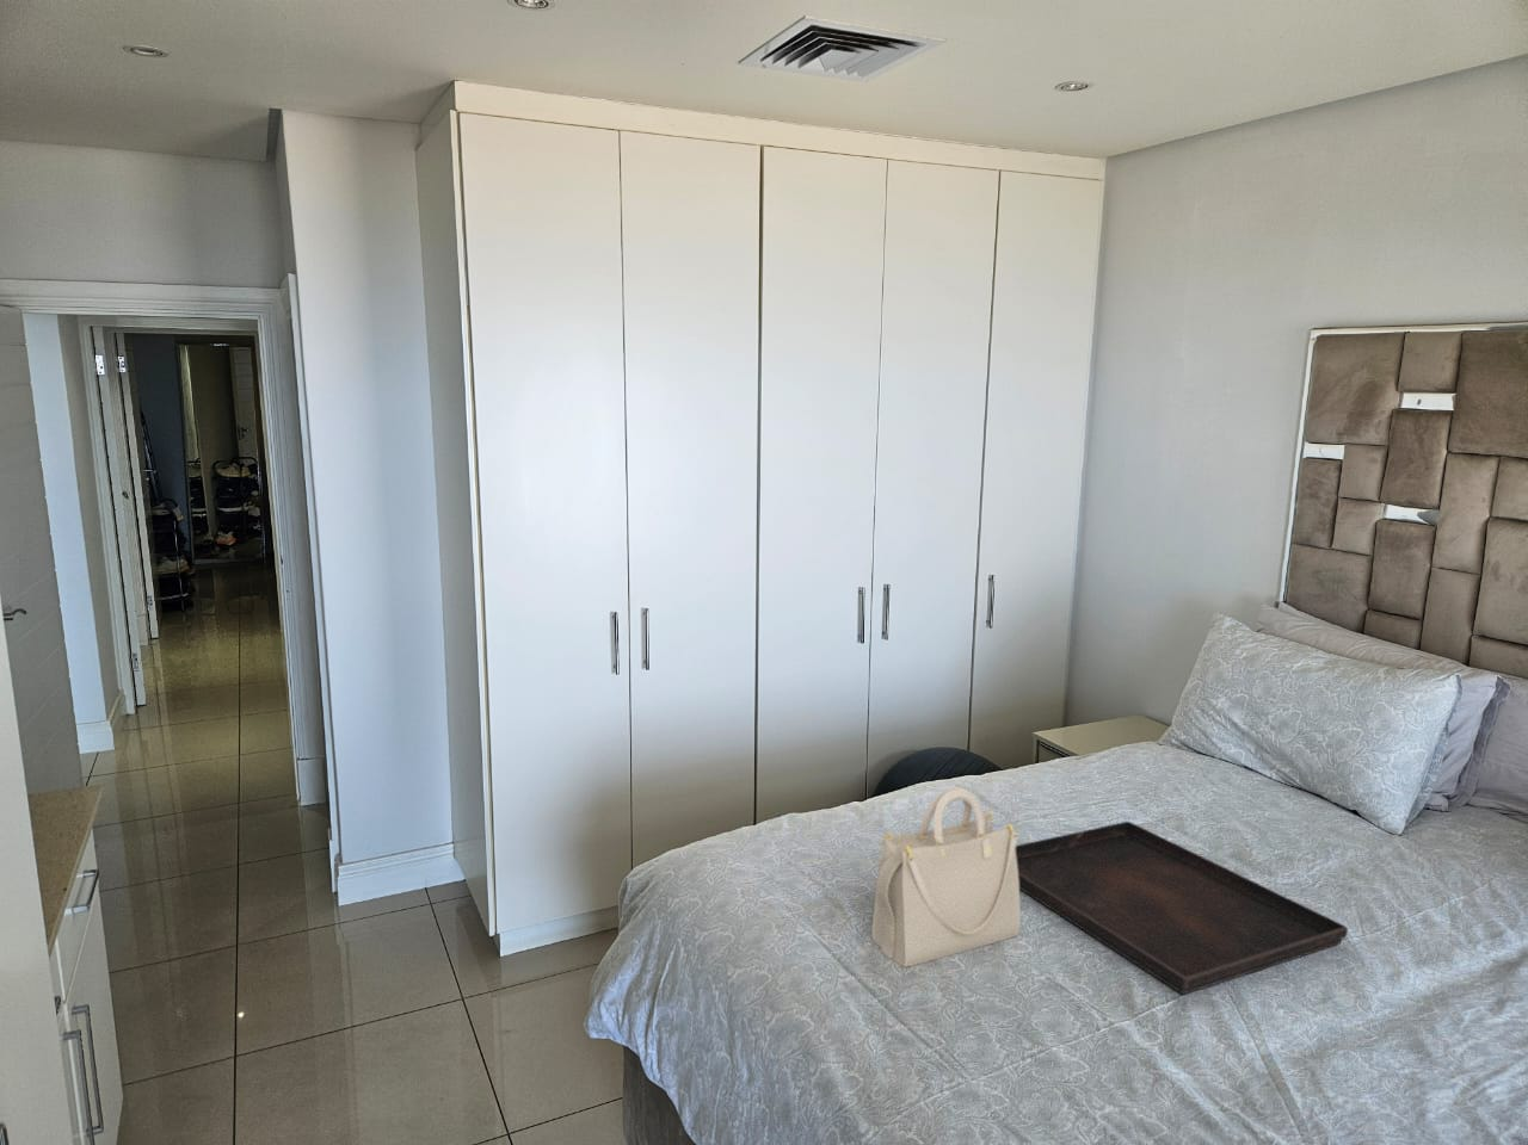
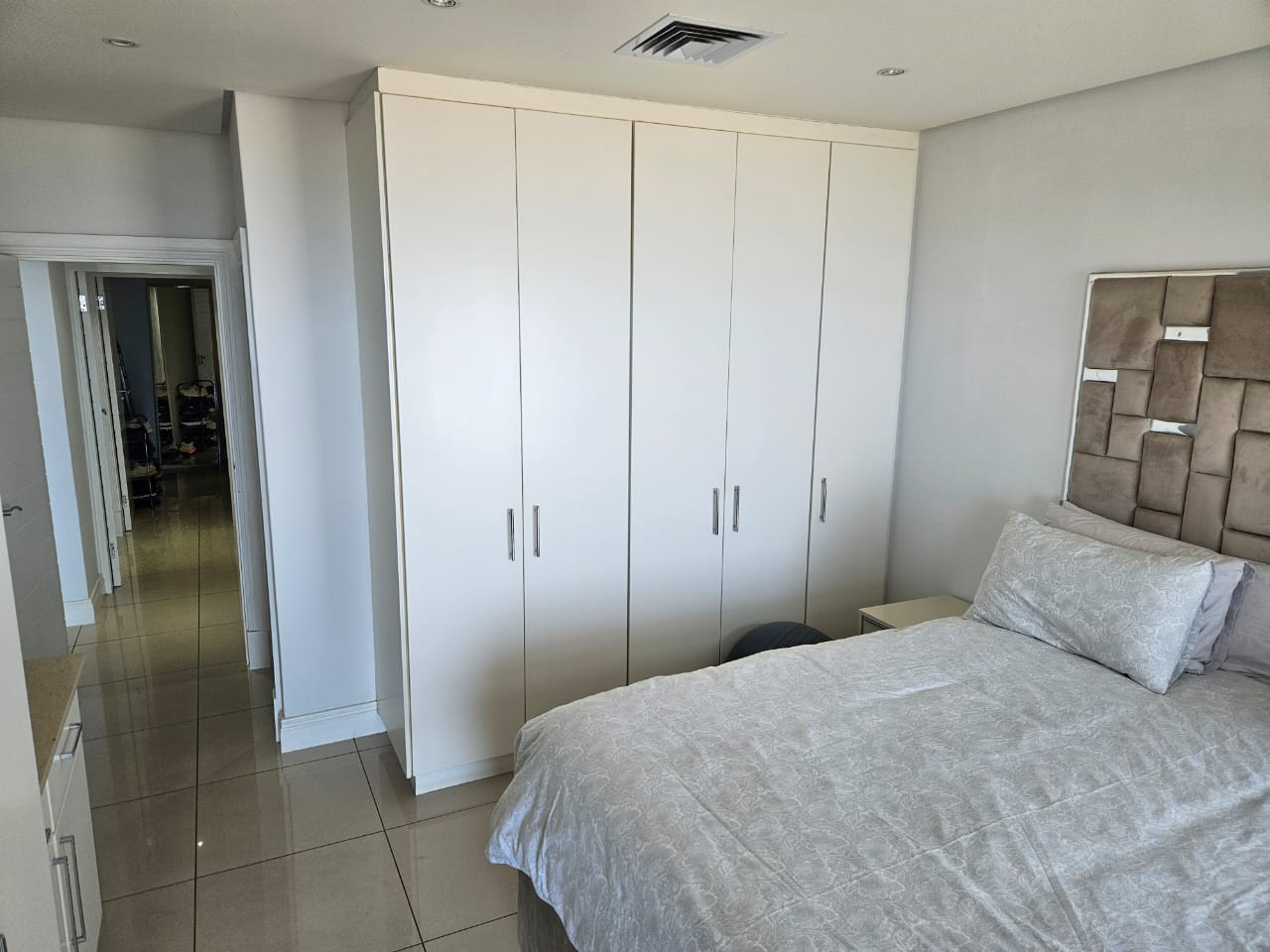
- serving tray [1014,820,1349,996]
- handbag [870,787,1021,968]
